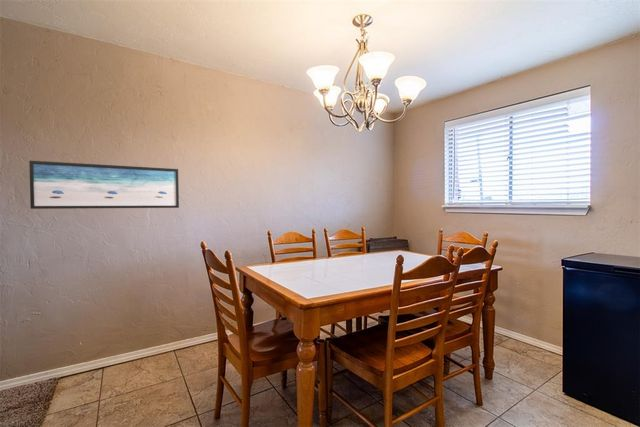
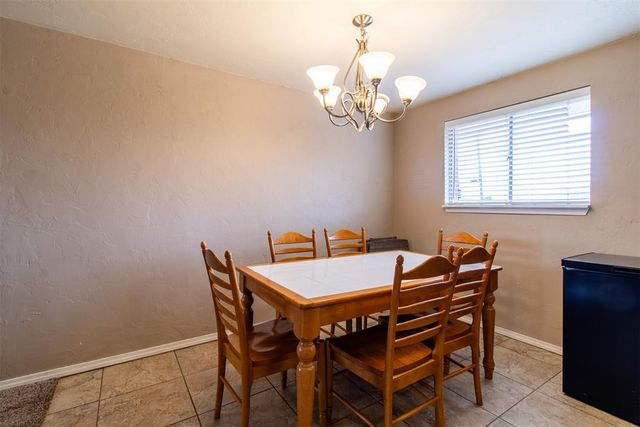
- wall art [28,160,180,210]
